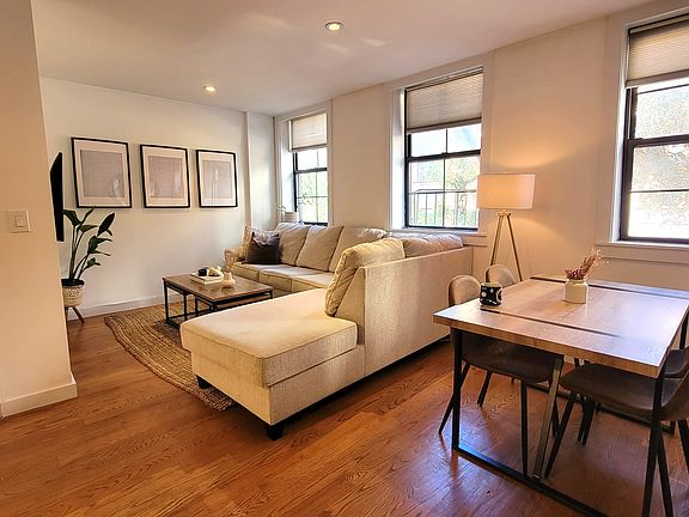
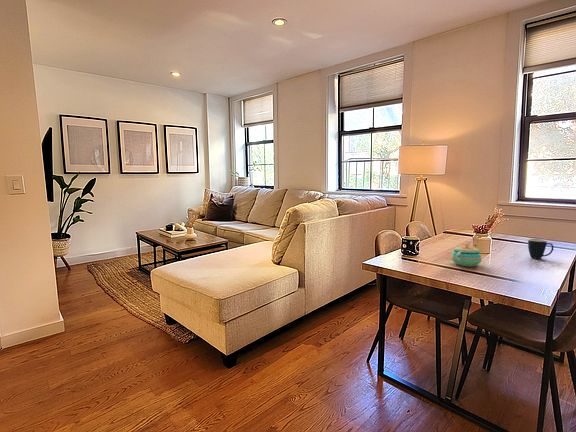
+ mug [527,237,555,260]
+ teapot [451,243,483,267]
